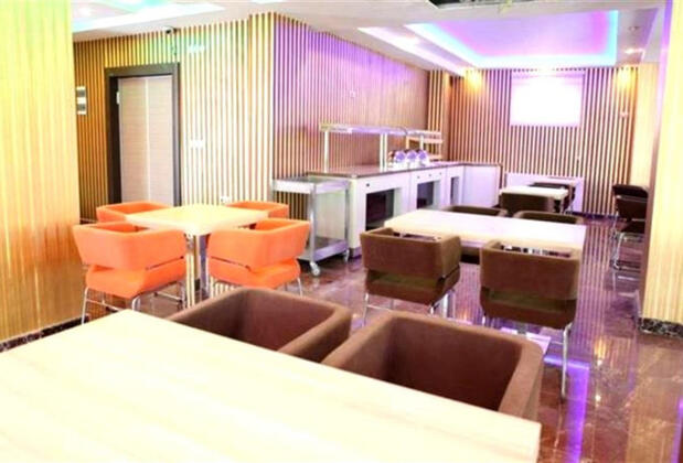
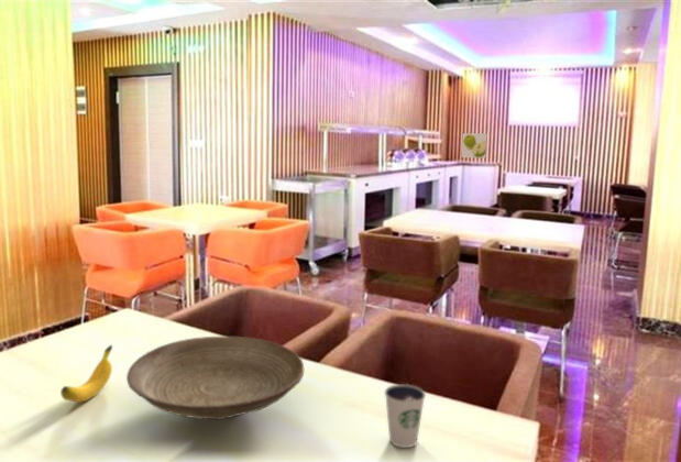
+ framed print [461,132,488,160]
+ dixie cup [384,383,427,449]
+ banana [59,344,113,403]
+ decorative bowl [125,336,305,420]
